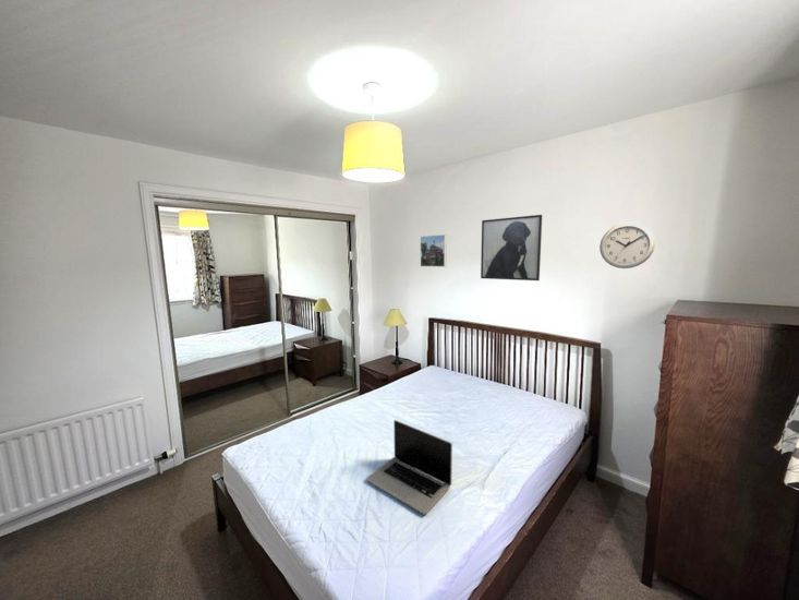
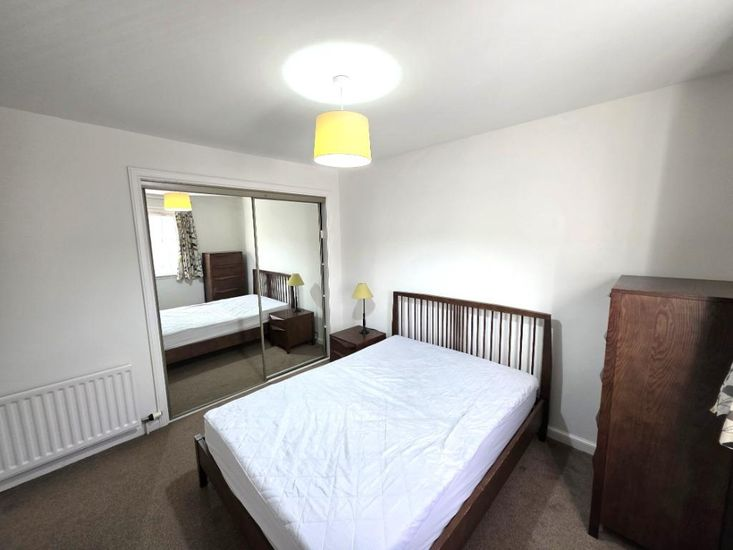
- laptop [365,419,453,516]
- wall clock [598,221,656,269]
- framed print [480,214,543,281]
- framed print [420,233,448,267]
